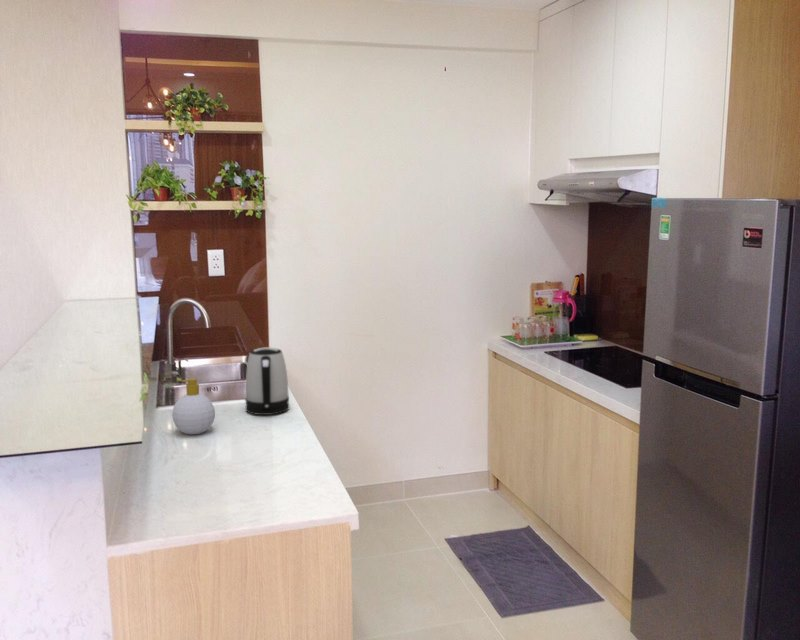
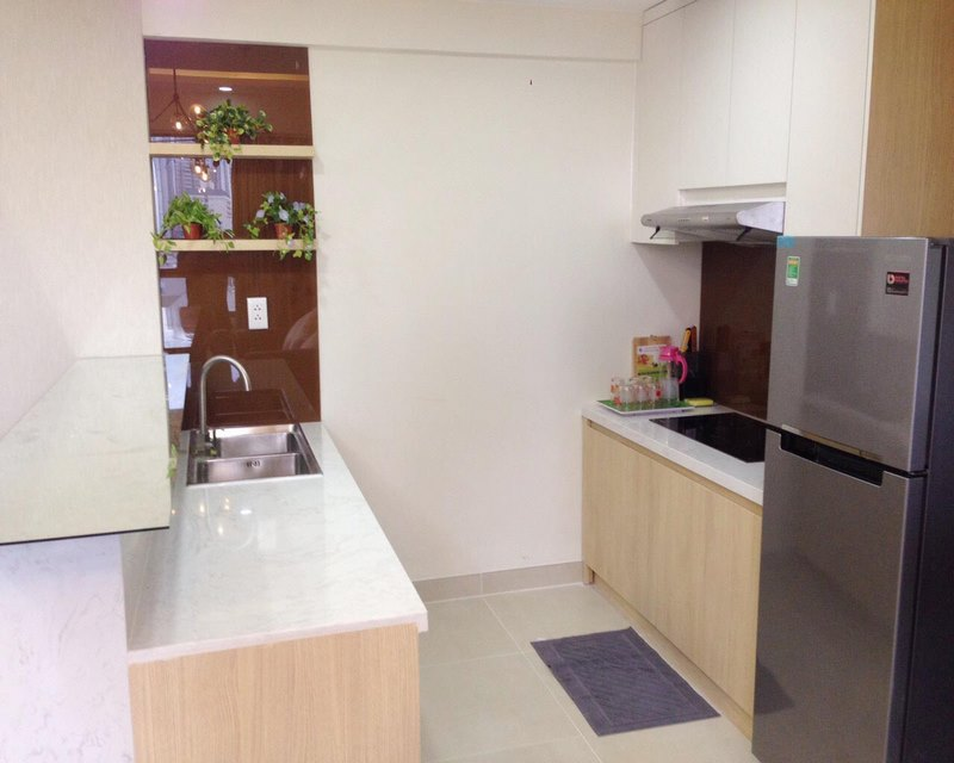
- soap bottle [171,377,216,436]
- kettle [244,346,290,416]
